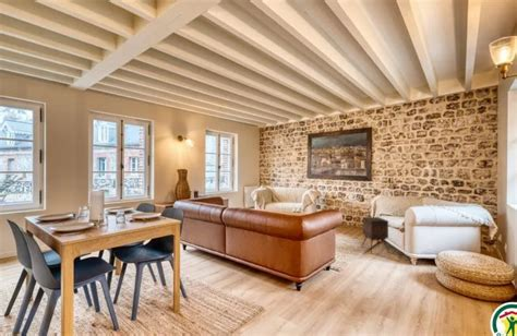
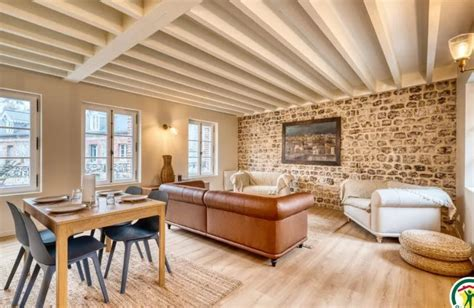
- side table [360,216,390,254]
